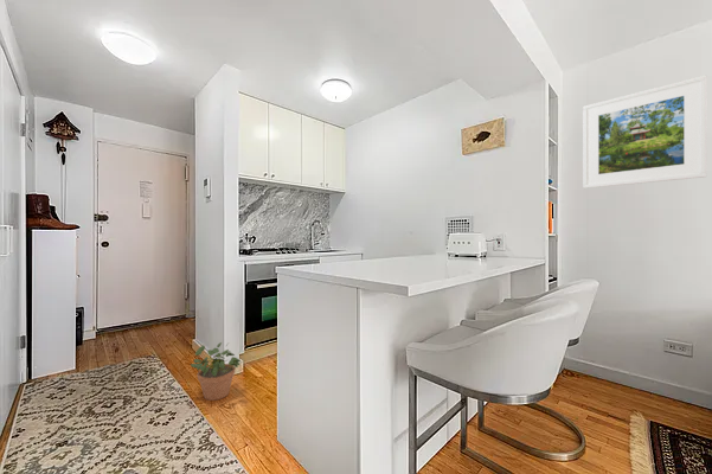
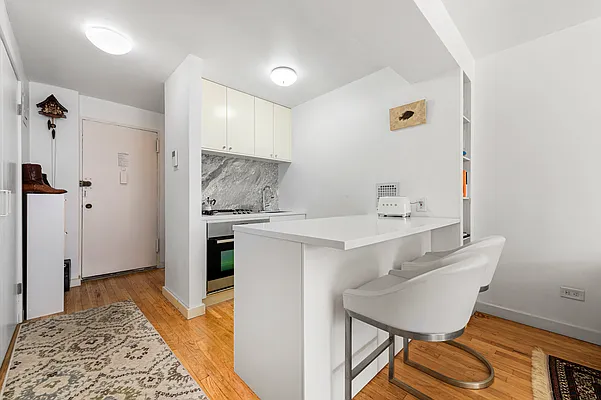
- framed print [582,75,707,190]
- potted plant [190,341,242,402]
